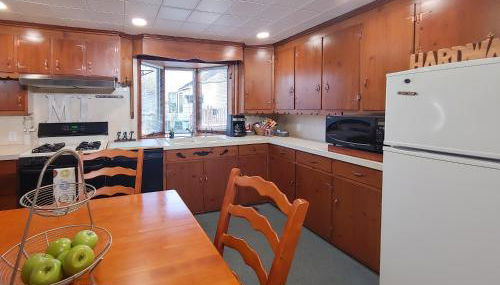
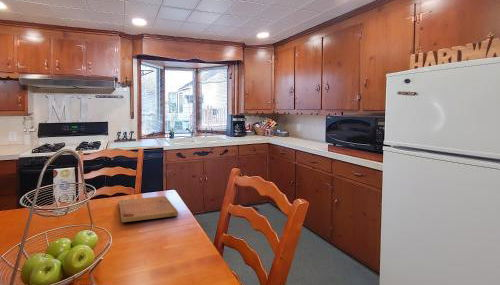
+ cutting board [118,195,179,223]
